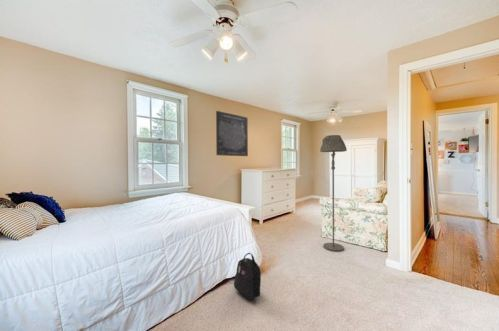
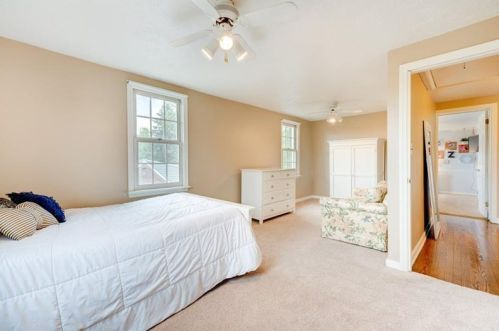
- wall art [215,110,249,157]
- floor lamp [319,134,348,252]
- backpack [233,252,262,301]
